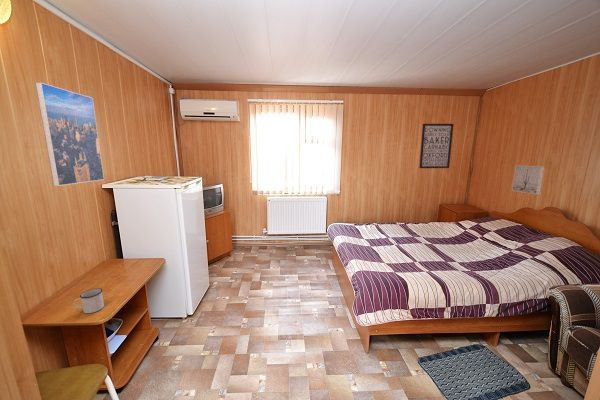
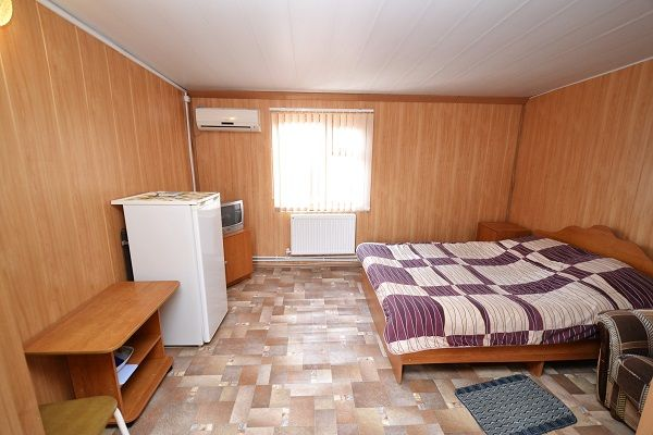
- wall art [418,123,454,169]
- mug [72,287,105,314]
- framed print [34,81,105,187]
- wall art [511,164,545,196]
